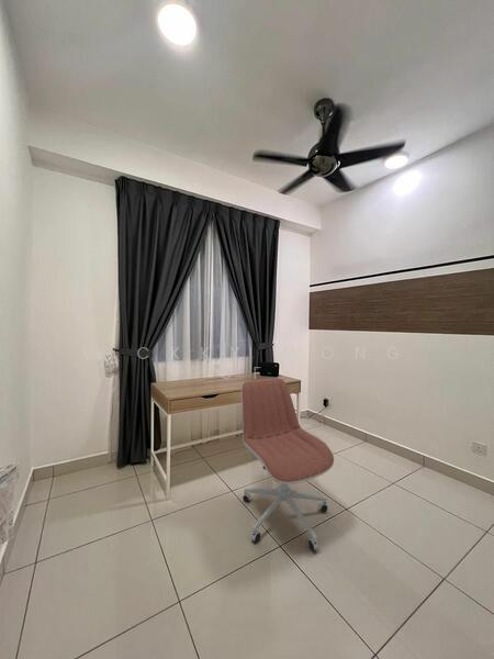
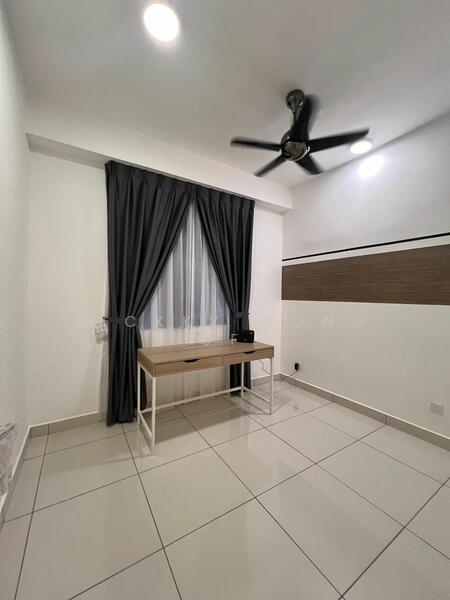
- office chair [240,377,335,551]
